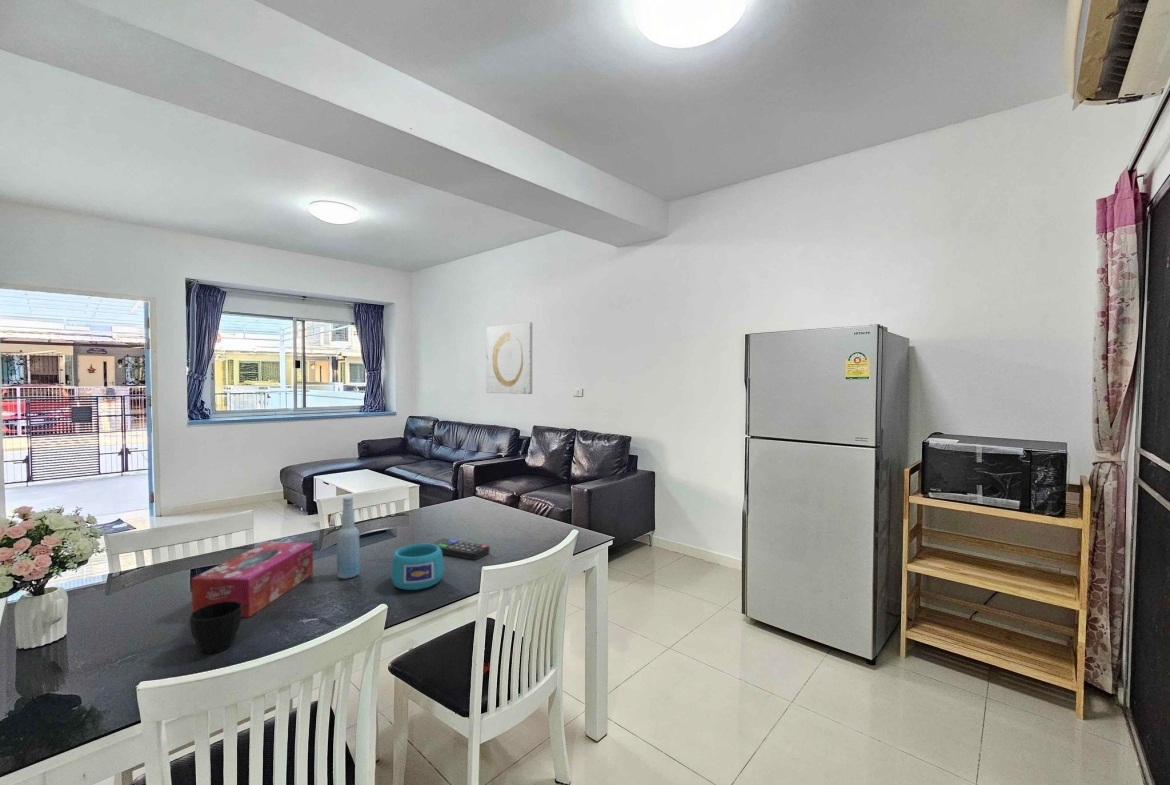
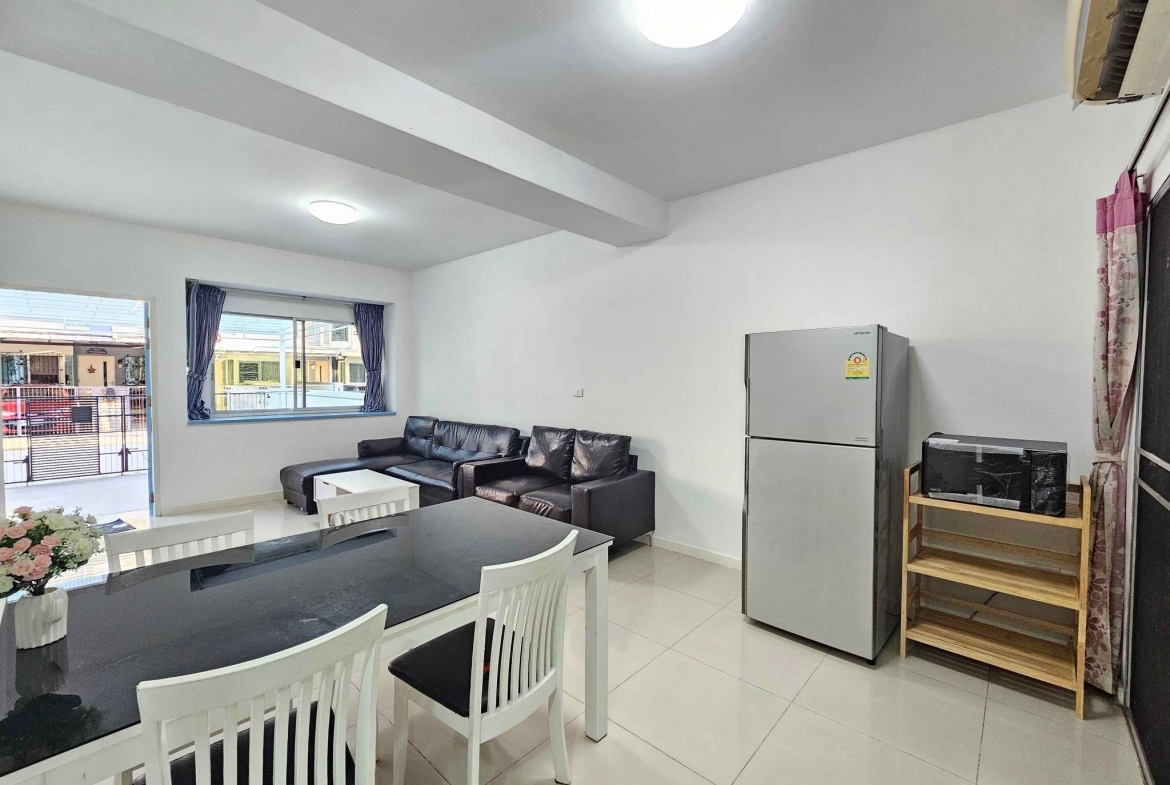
- tissue box [190,542,314,618]
- cup [189,601,242,654]
- bottle [336,496,361,580]
- wall art [485,321,533,395]
- cup [390,543,445,591]
- remote control [429,537,491,561]
